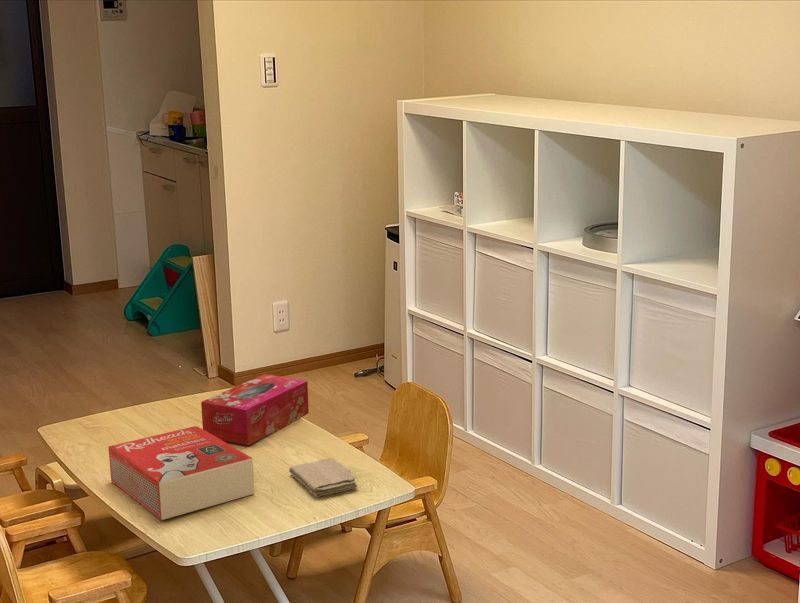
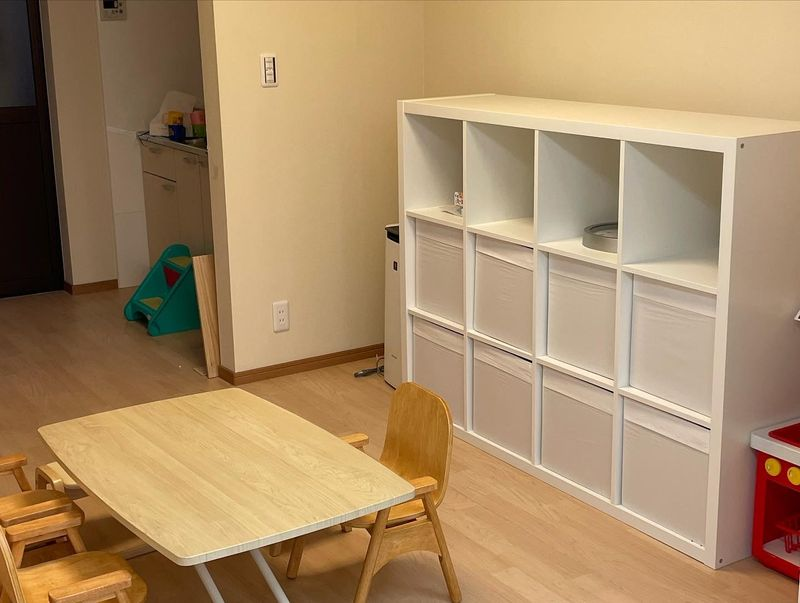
- tissue box [200,373,310,446]
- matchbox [107,425,255,521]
- washcloth [288,457,358,498]
